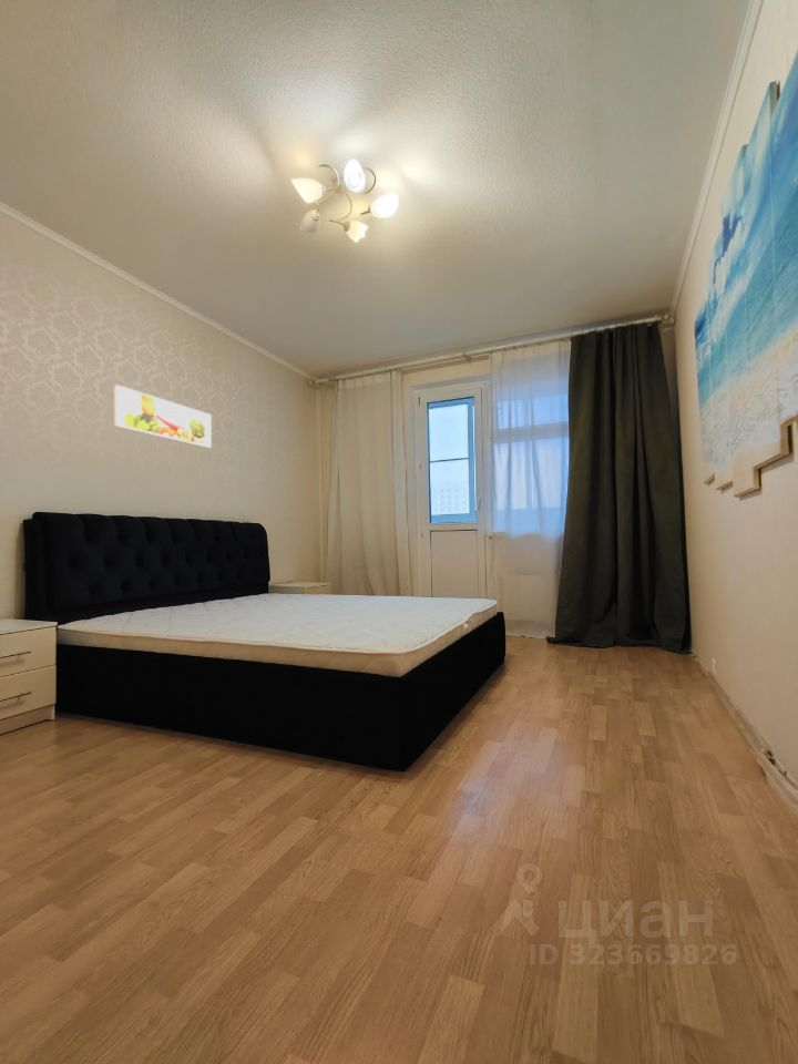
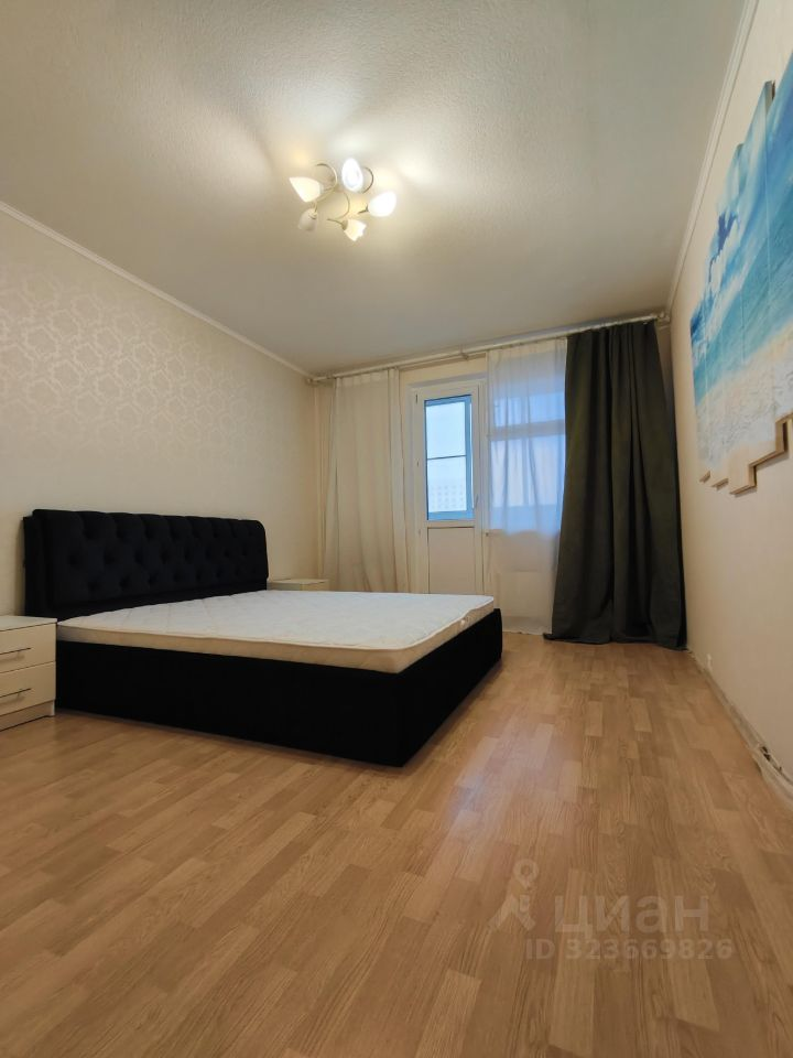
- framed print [113,383,213,449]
